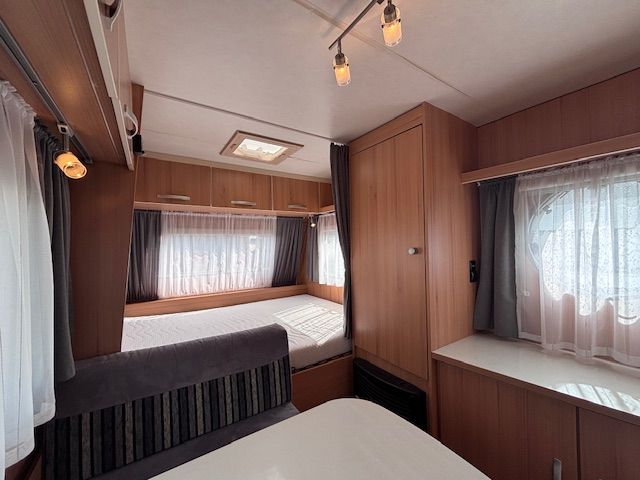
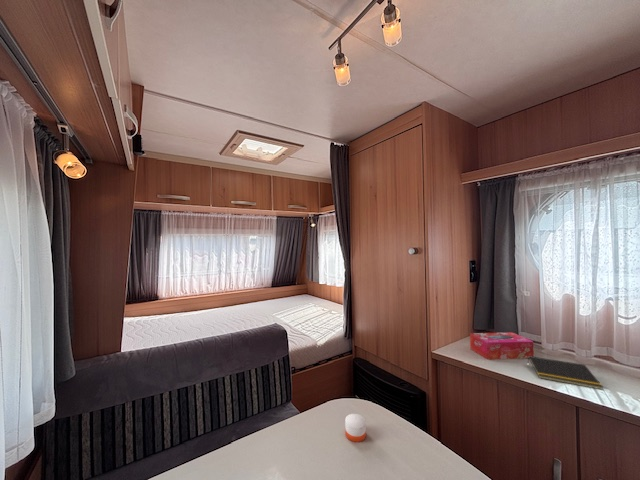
+ notepad [527,356,604,391]
+ candle [344,413,367,443]
+ tissue box [469,331,535,361]
